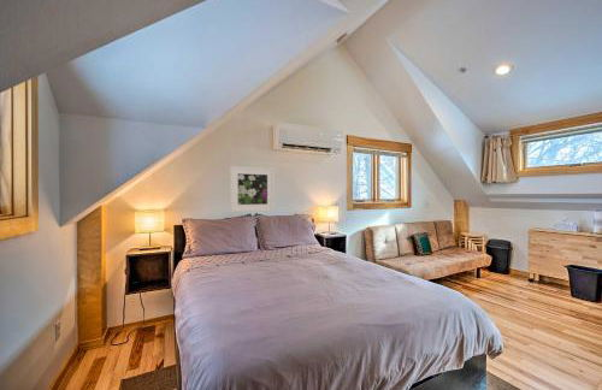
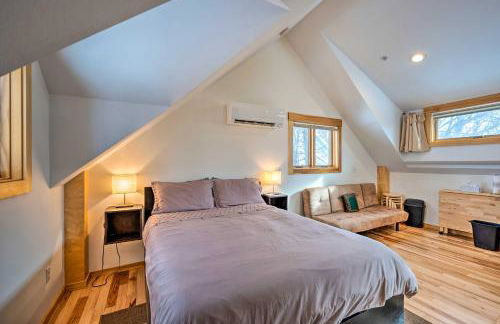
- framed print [229,165,275,213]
